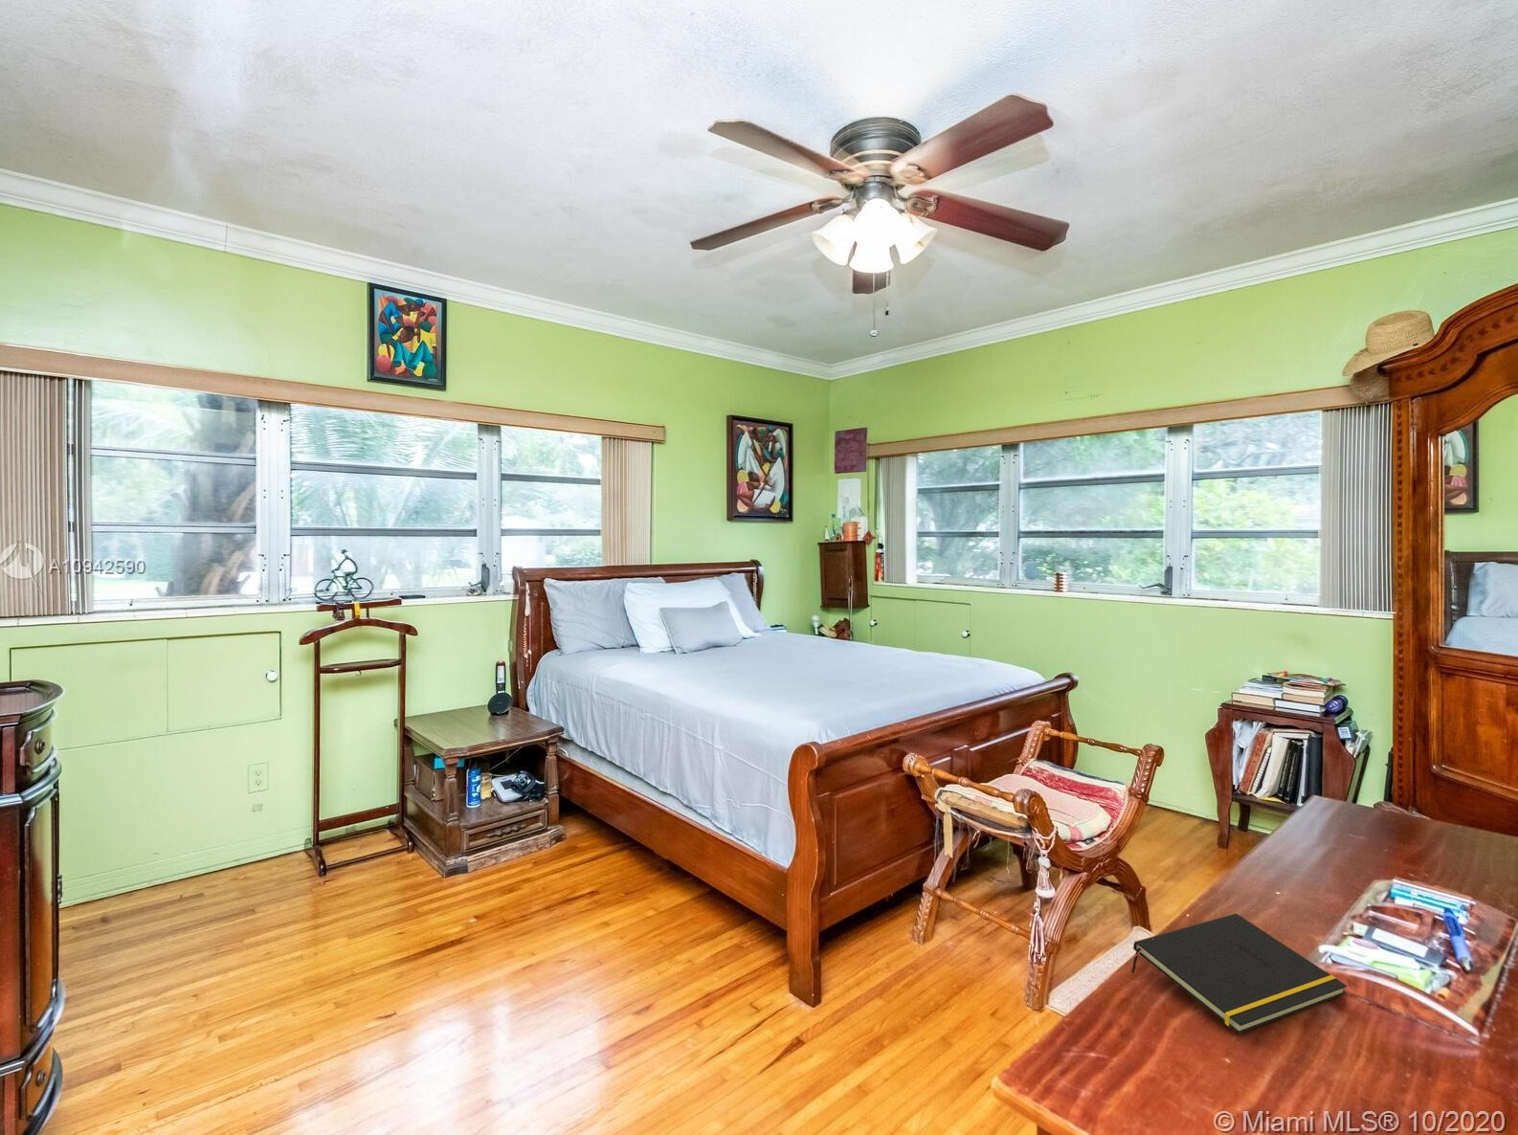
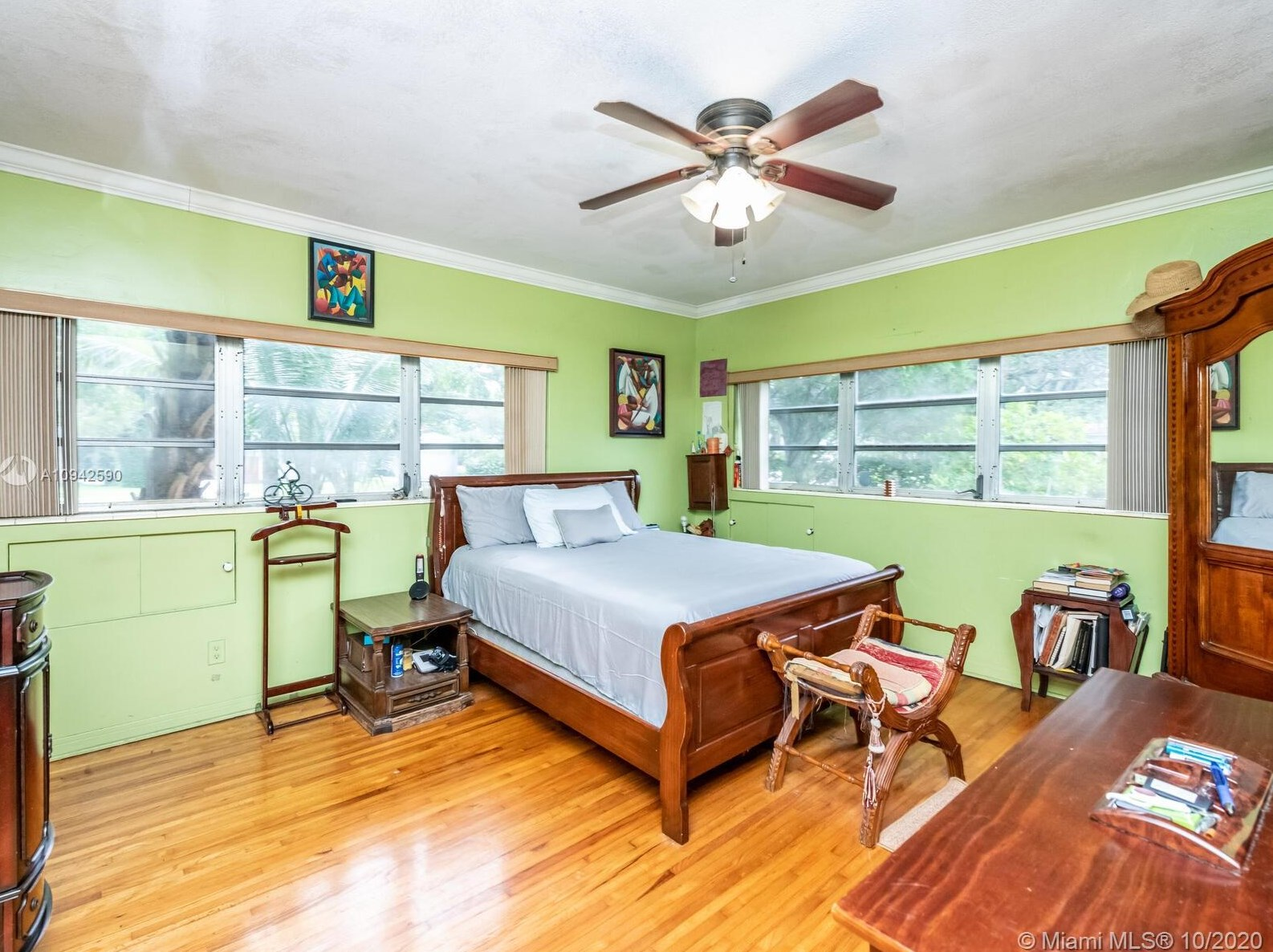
- notepad [1130,913,1347,1035]
